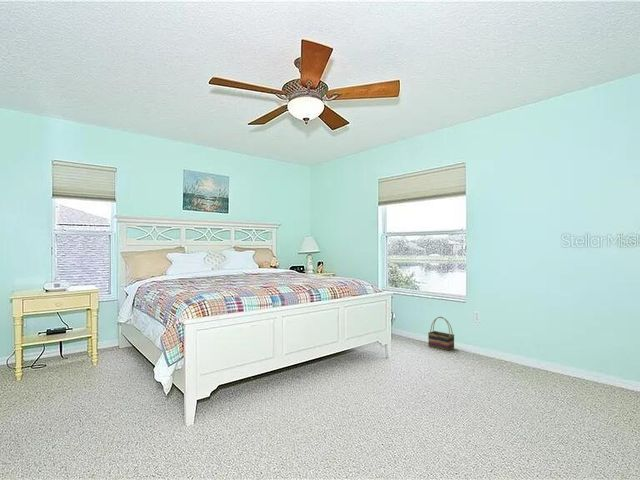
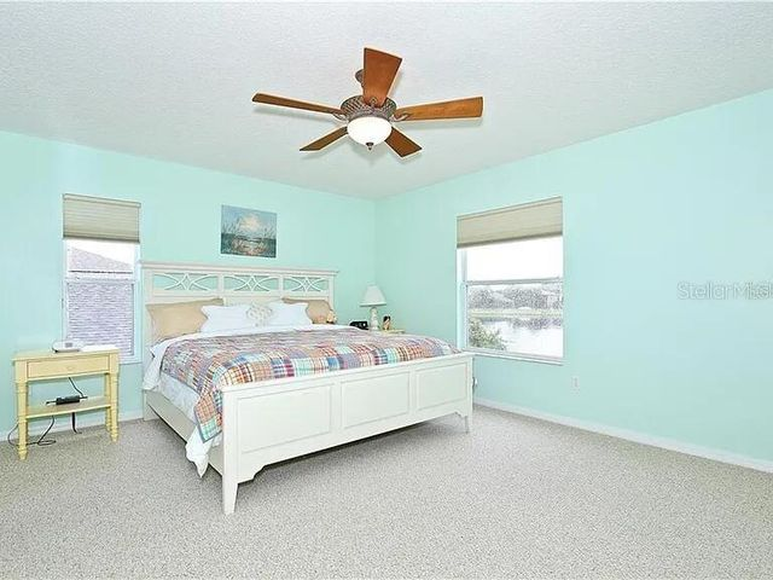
- basket [427,316,455,351]
